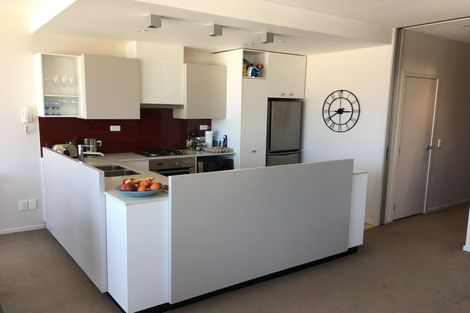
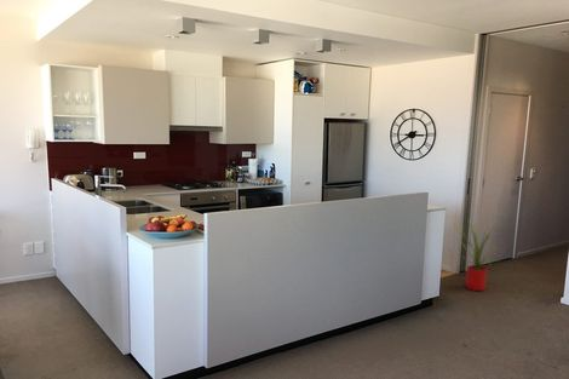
+ house plant [453,219,502,292]
